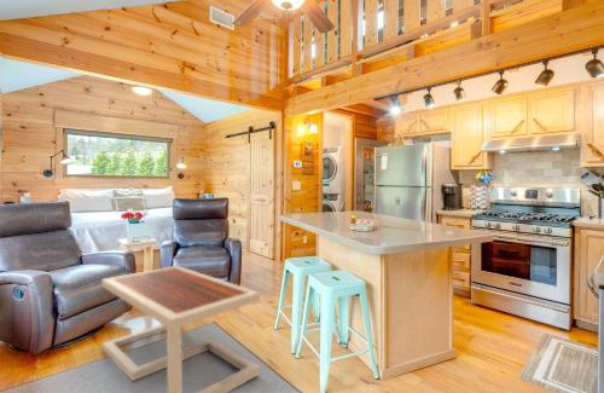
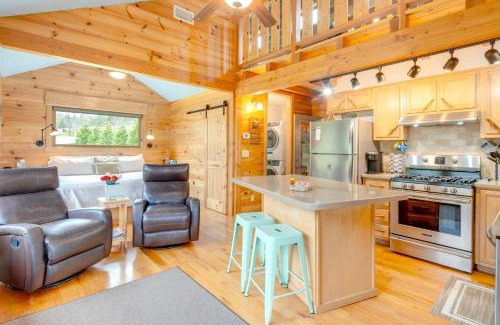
- coffee table [100,265,261,393]
